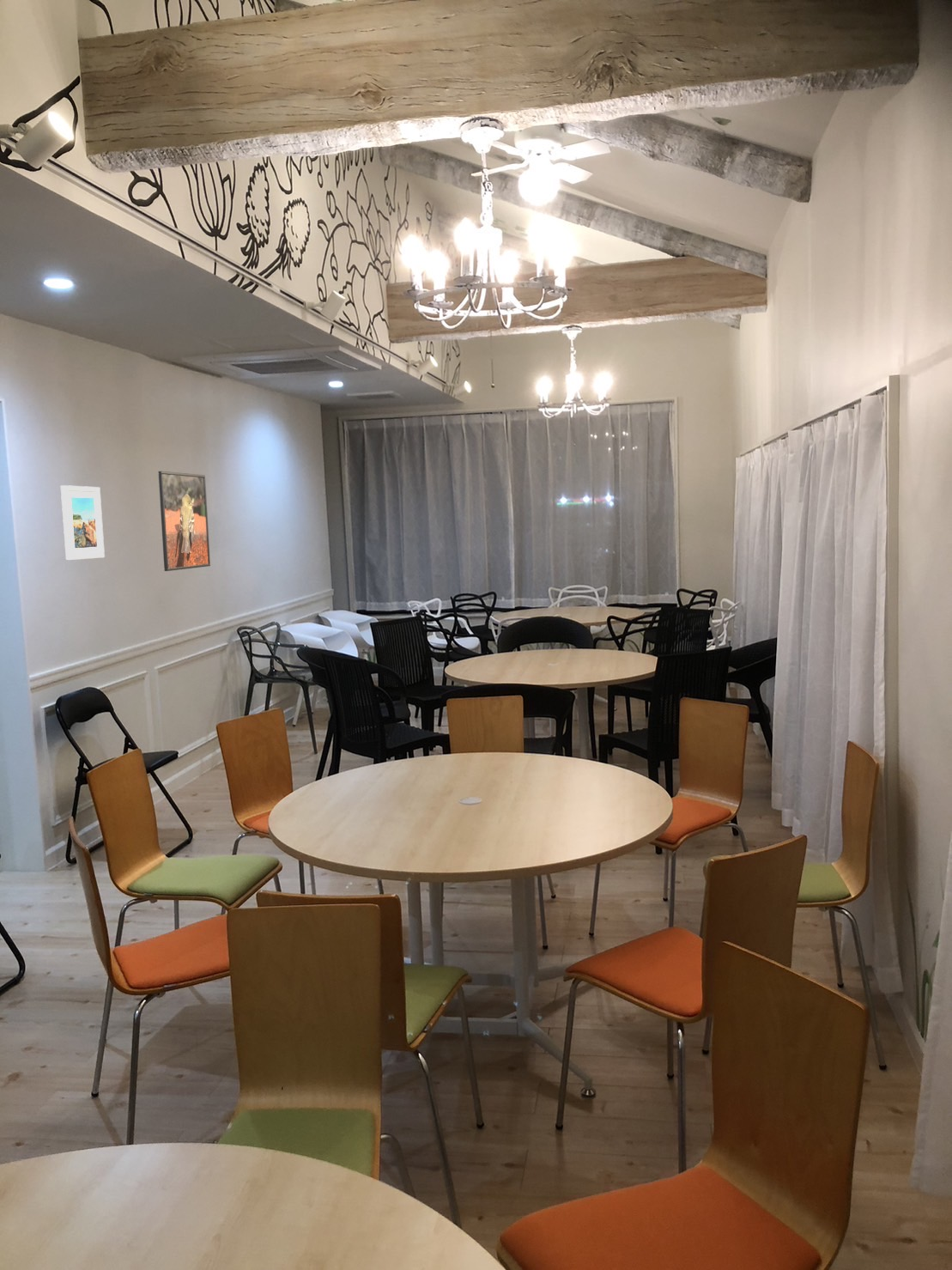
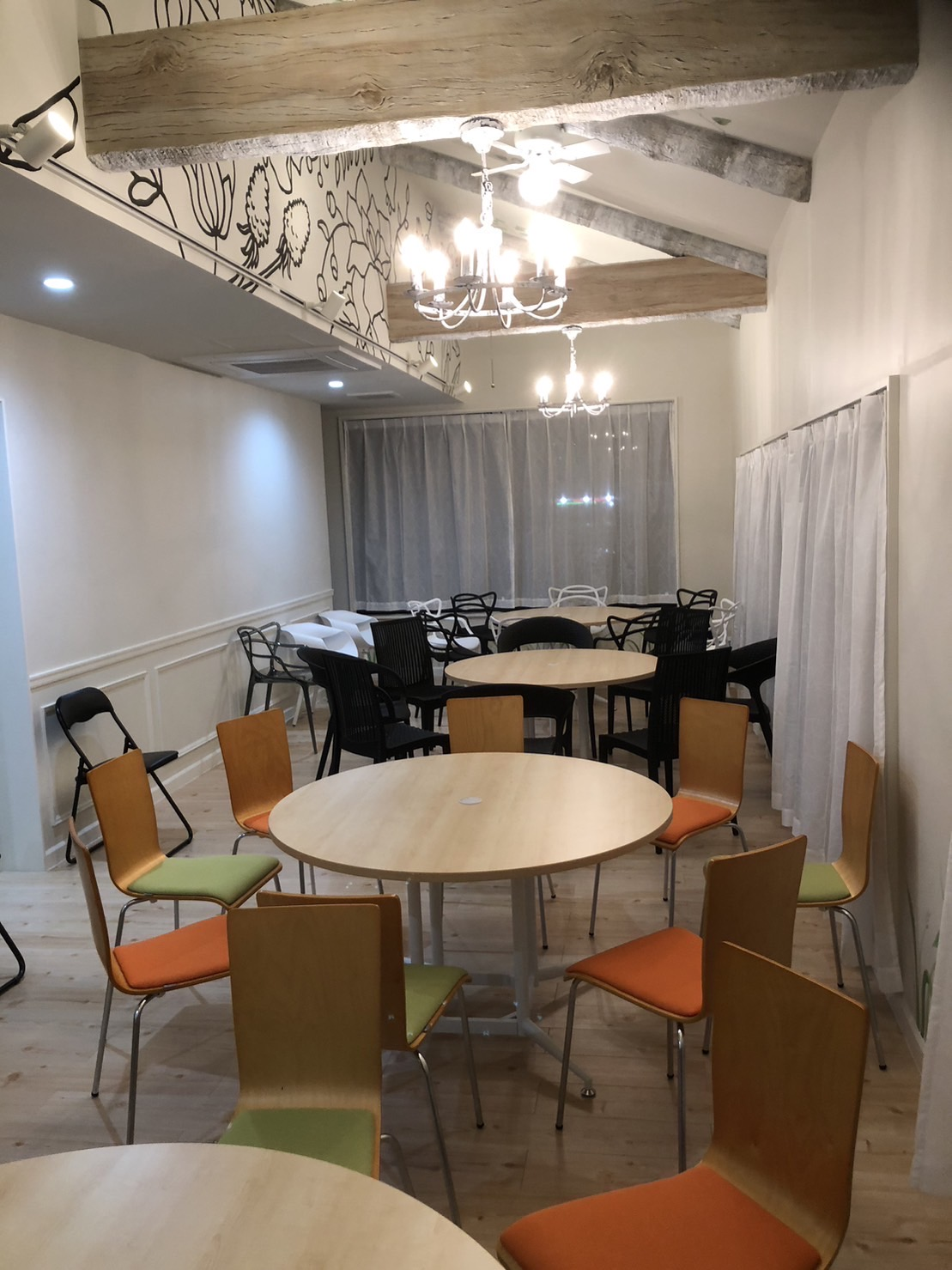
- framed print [157,471,211,572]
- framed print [60,484,106,561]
